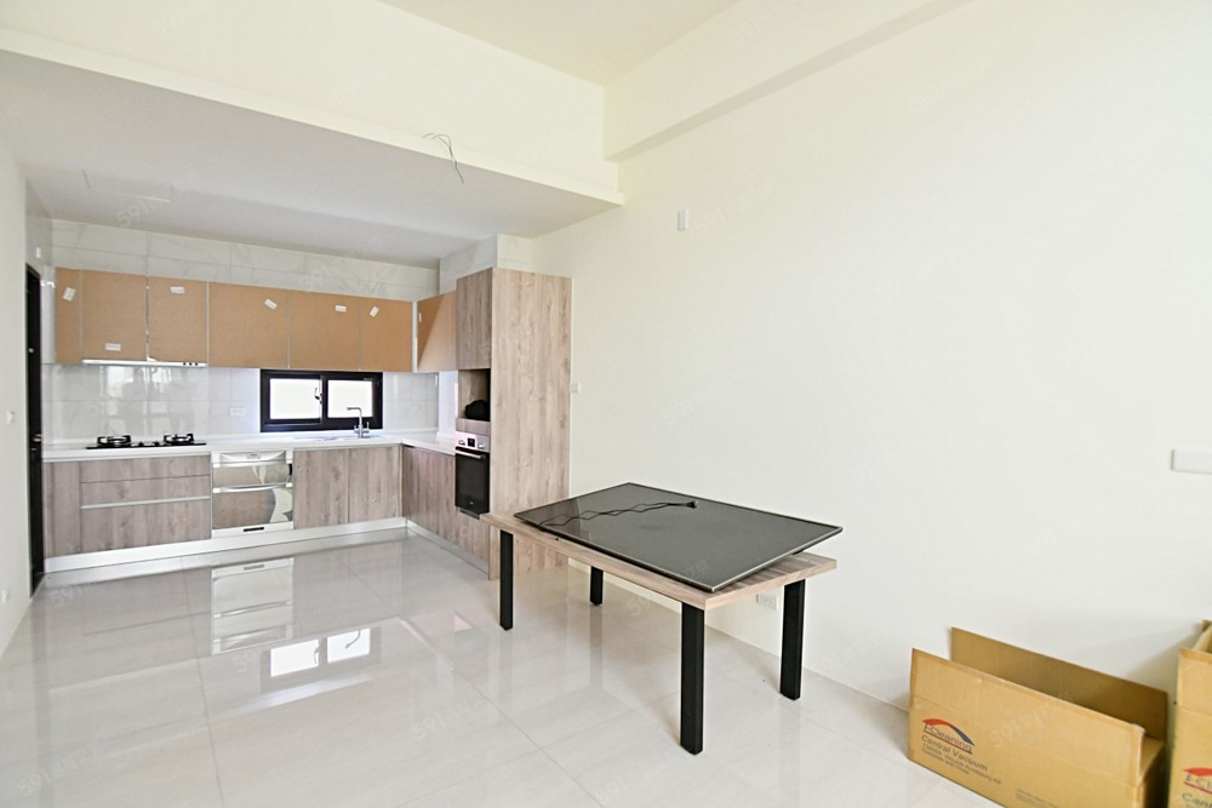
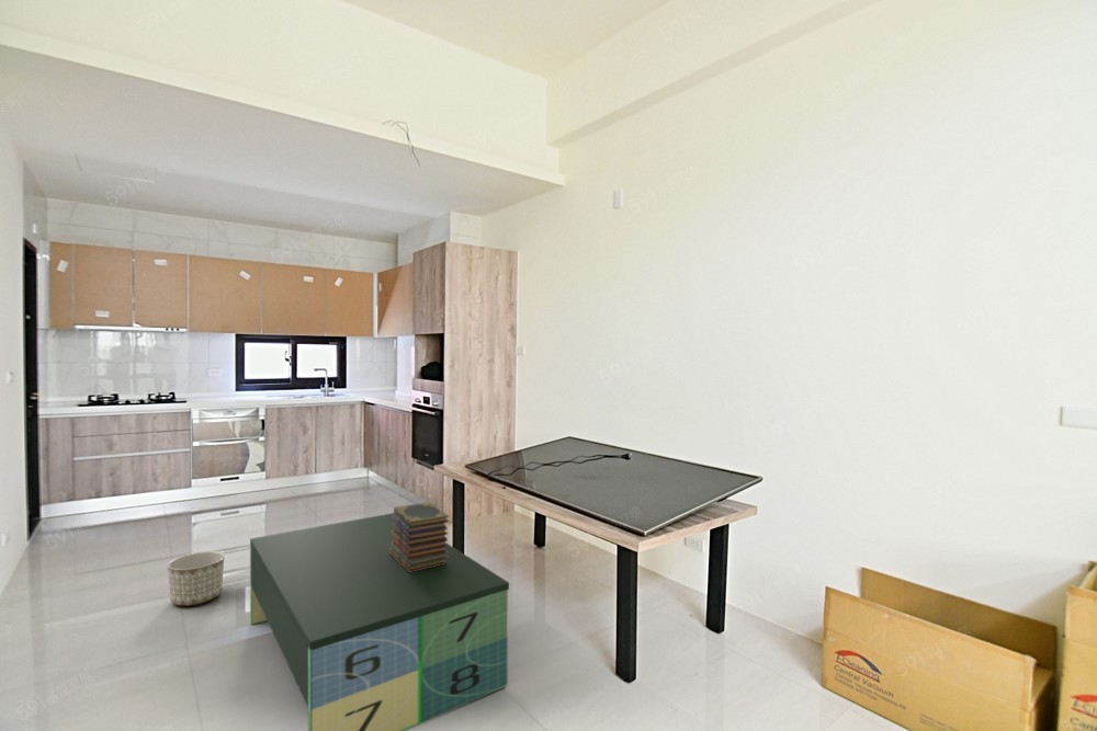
+ bench [249,512,510,731]
+ book stack [389,501,450,572]
+ planter [167,550,226,607]
